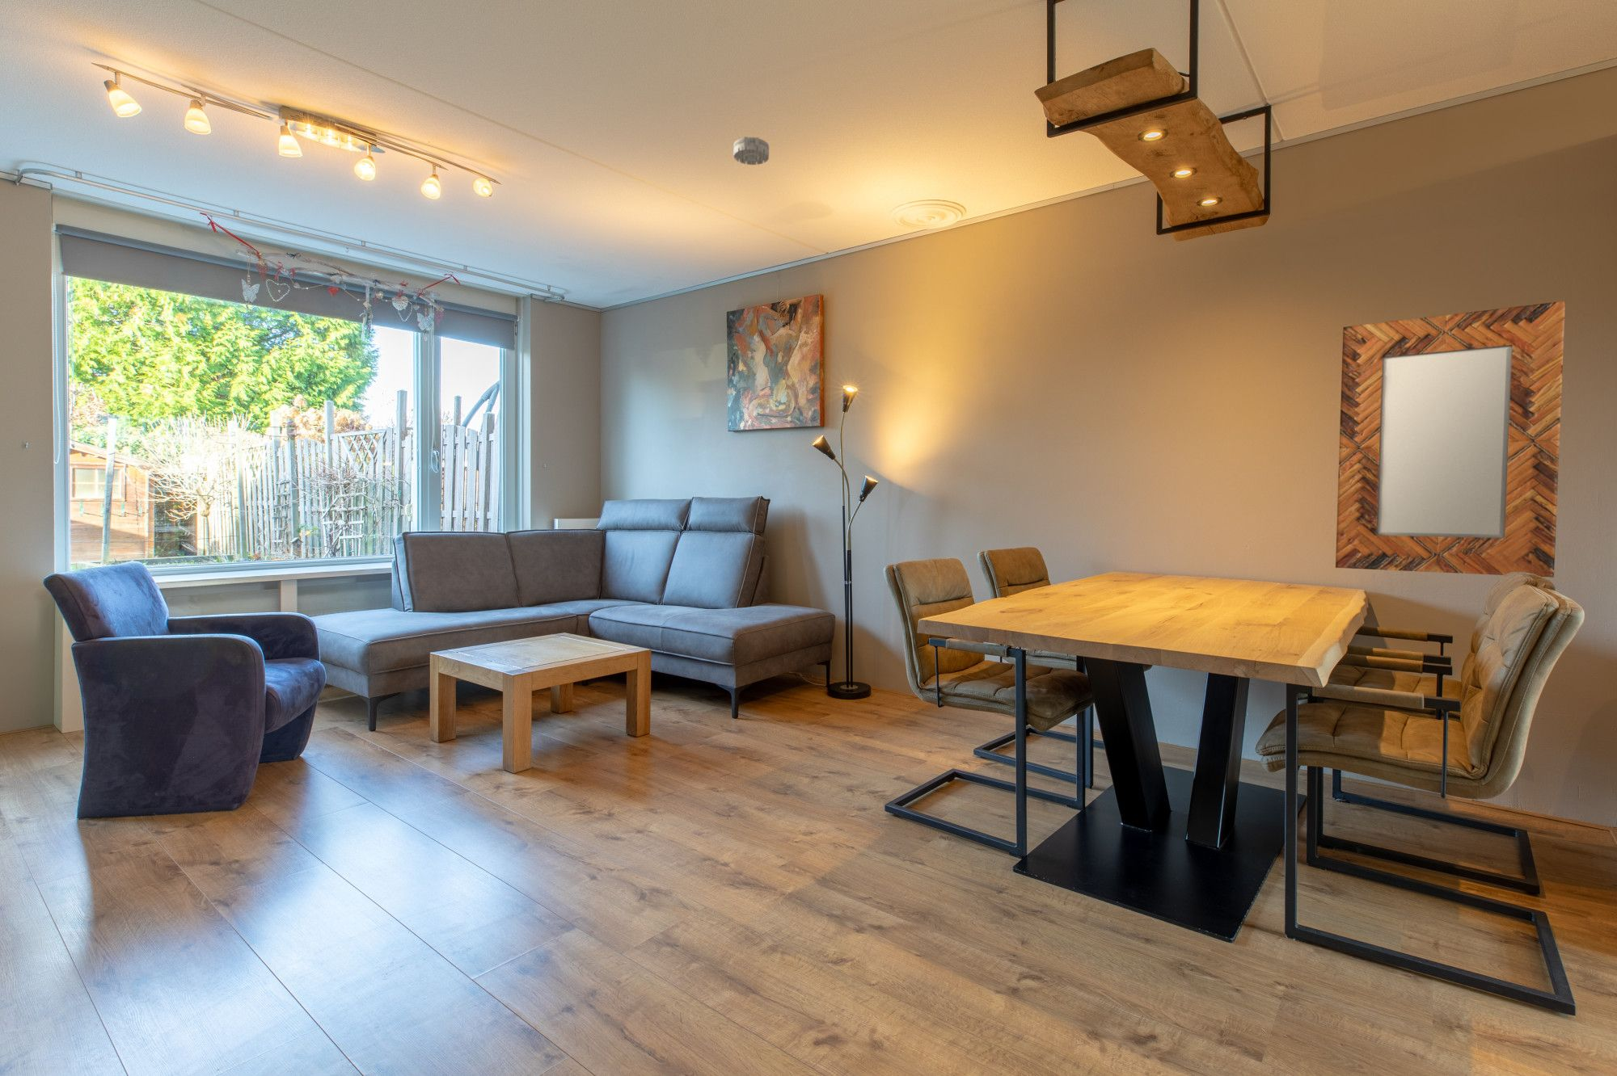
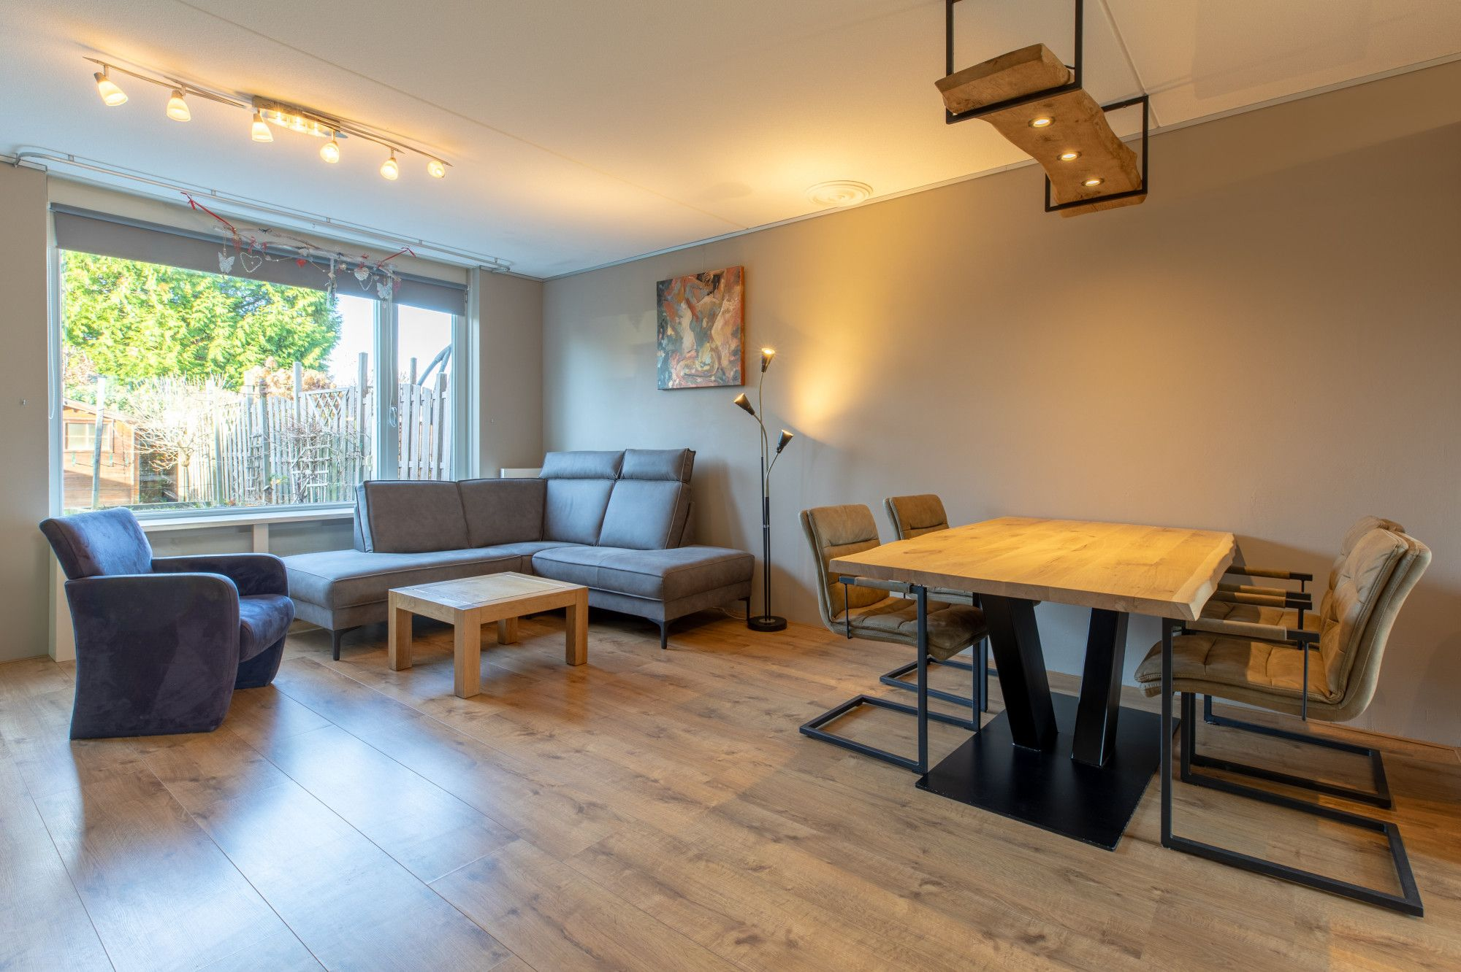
- smoke detector [733,136,770,166]
- home mirror [1335,300,1567,579]
